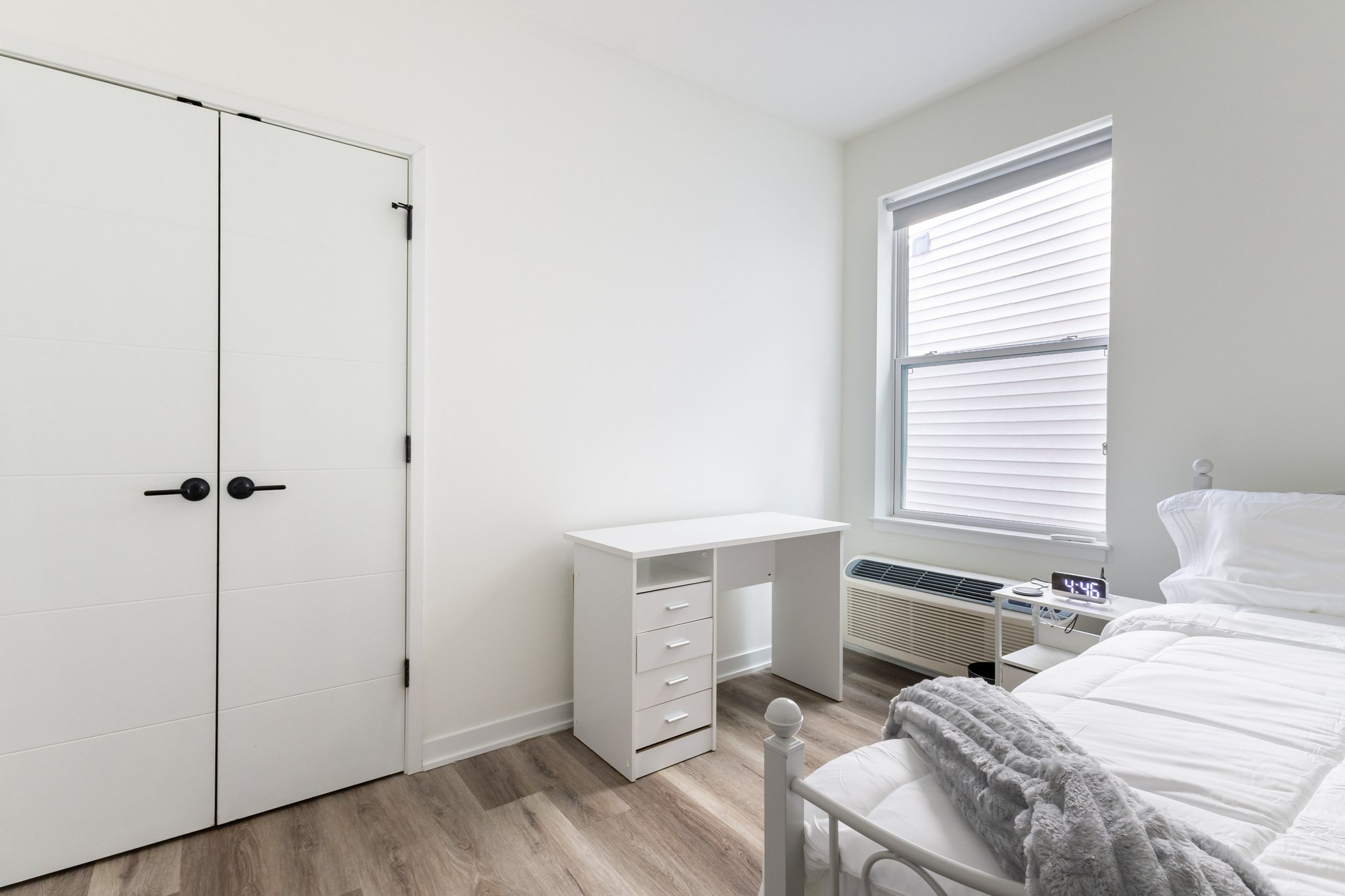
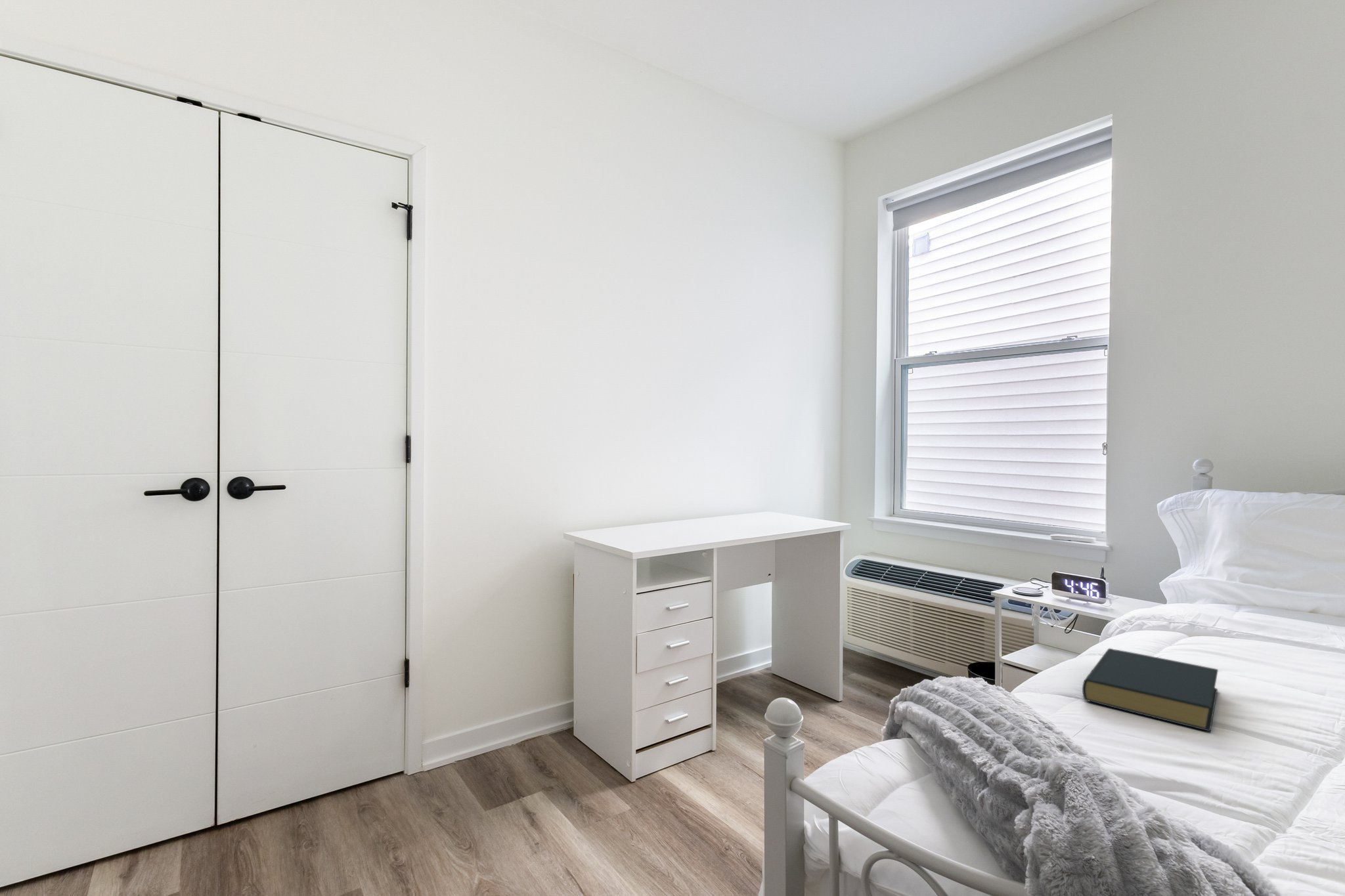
+ hardback book [1082,648,1219,732]
